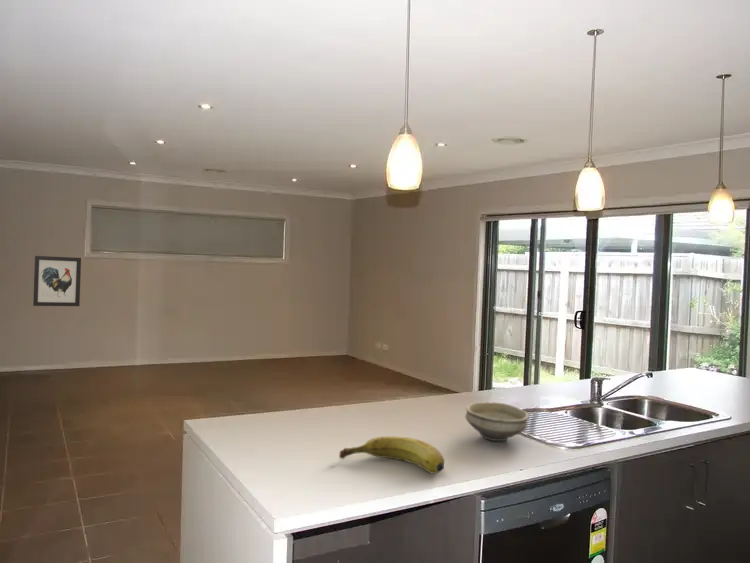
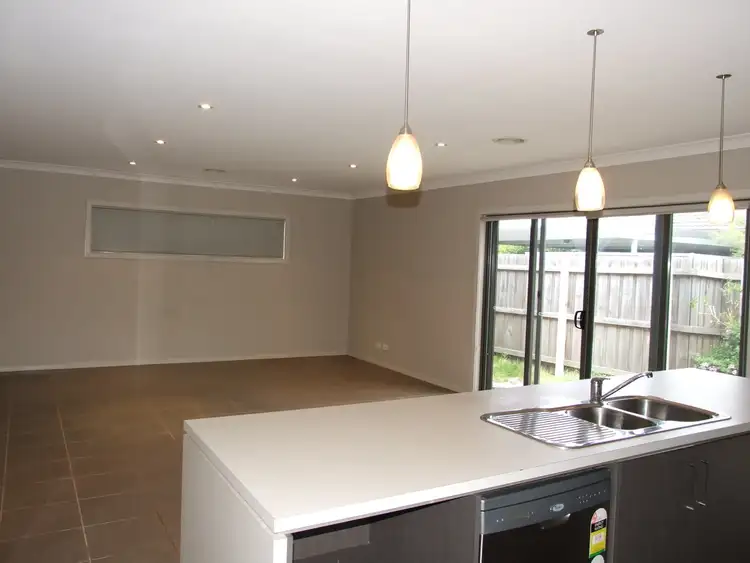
- banana [338,435,445,475]
- wall art [32,255,82,307]
- bowl [464,401,530,442]
